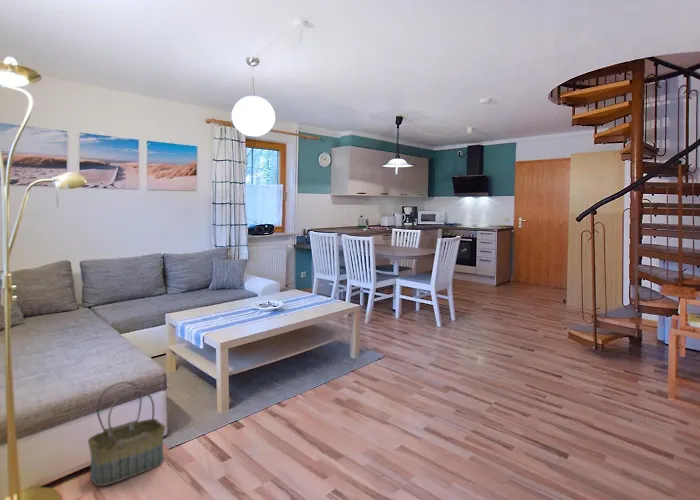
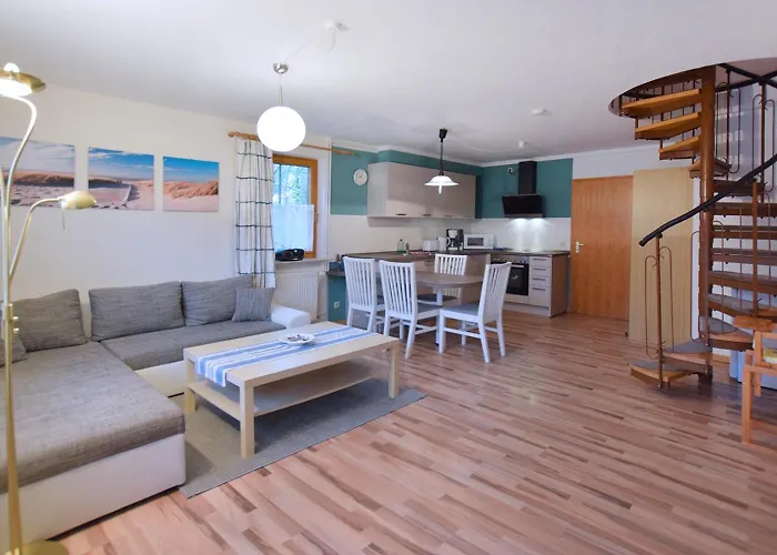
- basket [87,380,166,487]
